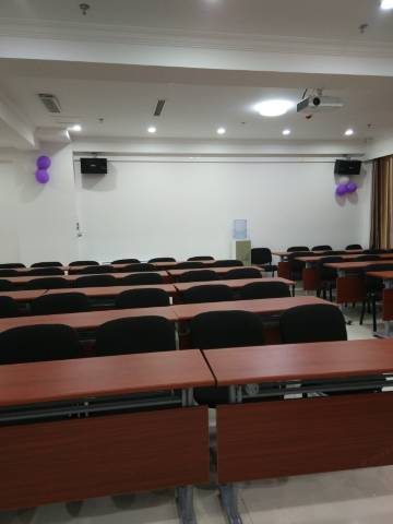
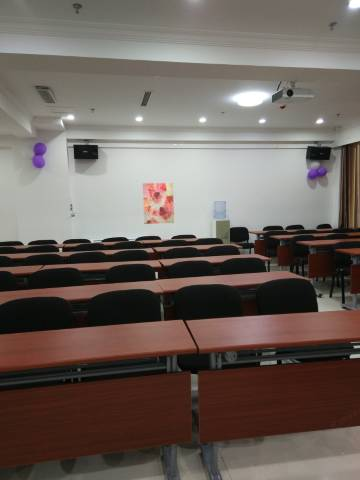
+ wall art [142,182,175,225]
